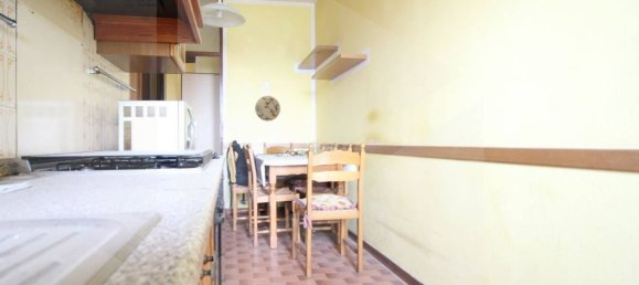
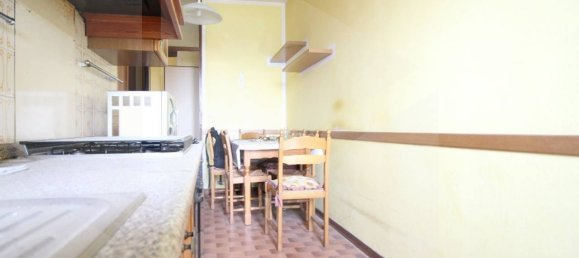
- decorative plate [254,95,281,123]
